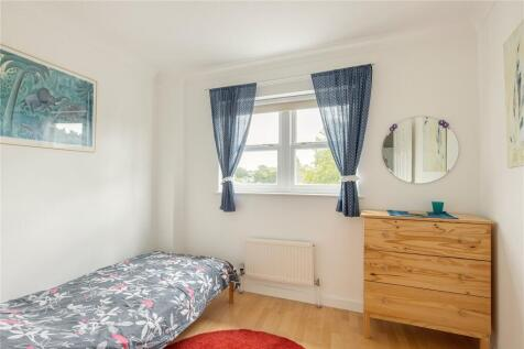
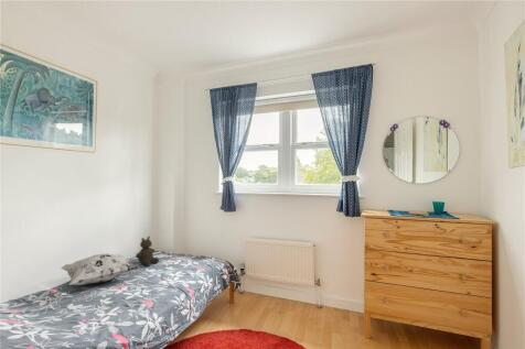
+ teddy bear [135,236,160,268]
+ decorative pillow [60,252,139,286]
